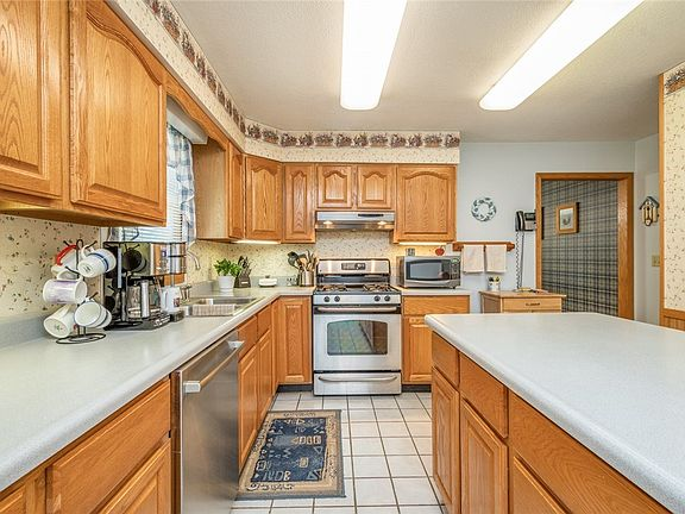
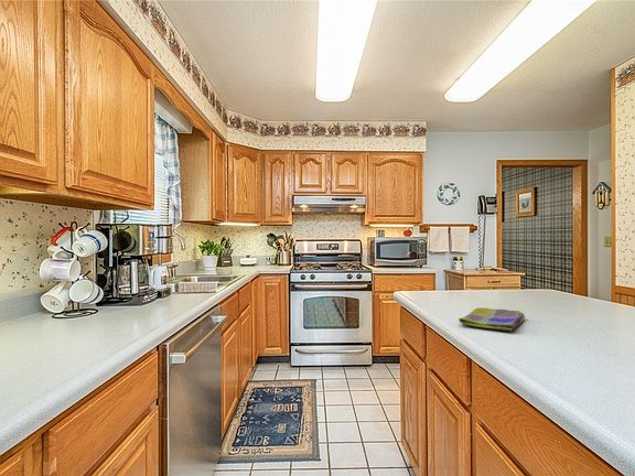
+ dish towel [458,306,526,332]
